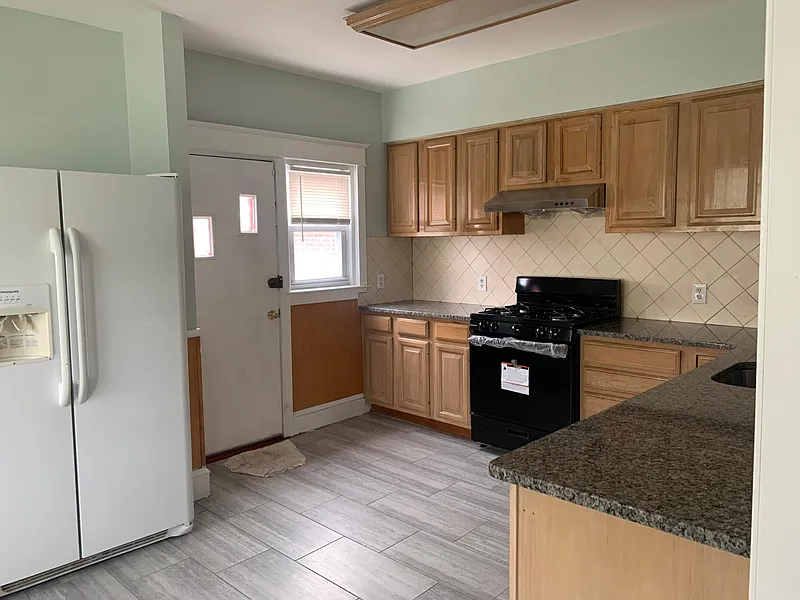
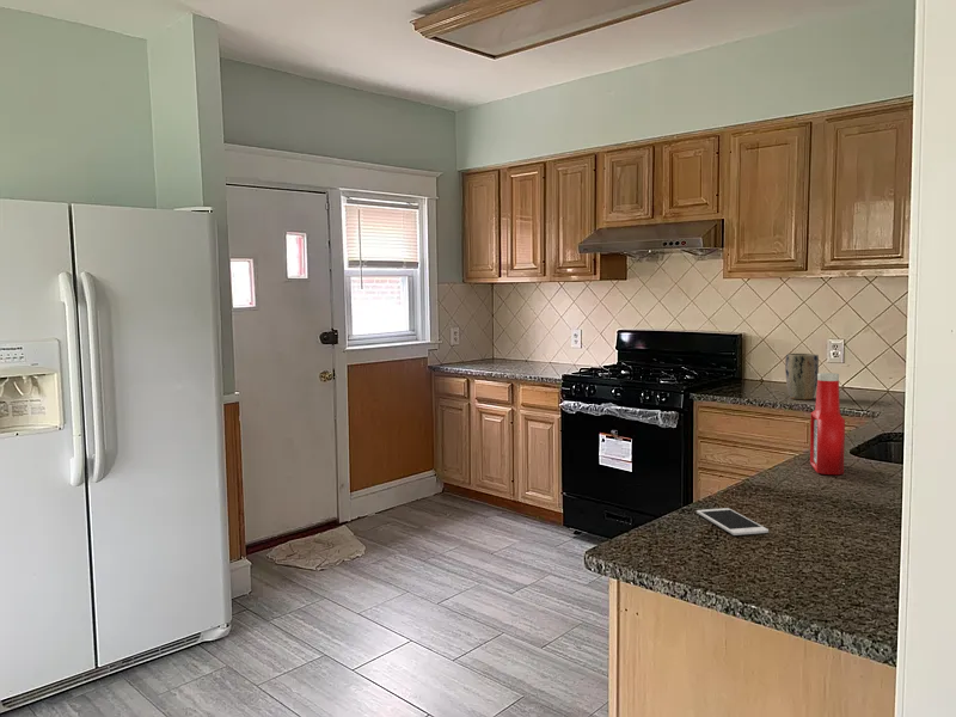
+ cell phone [695,507,770,537]
+ plant pot [784,353,820,400]
+ soap bottle [809,372,846,476]
